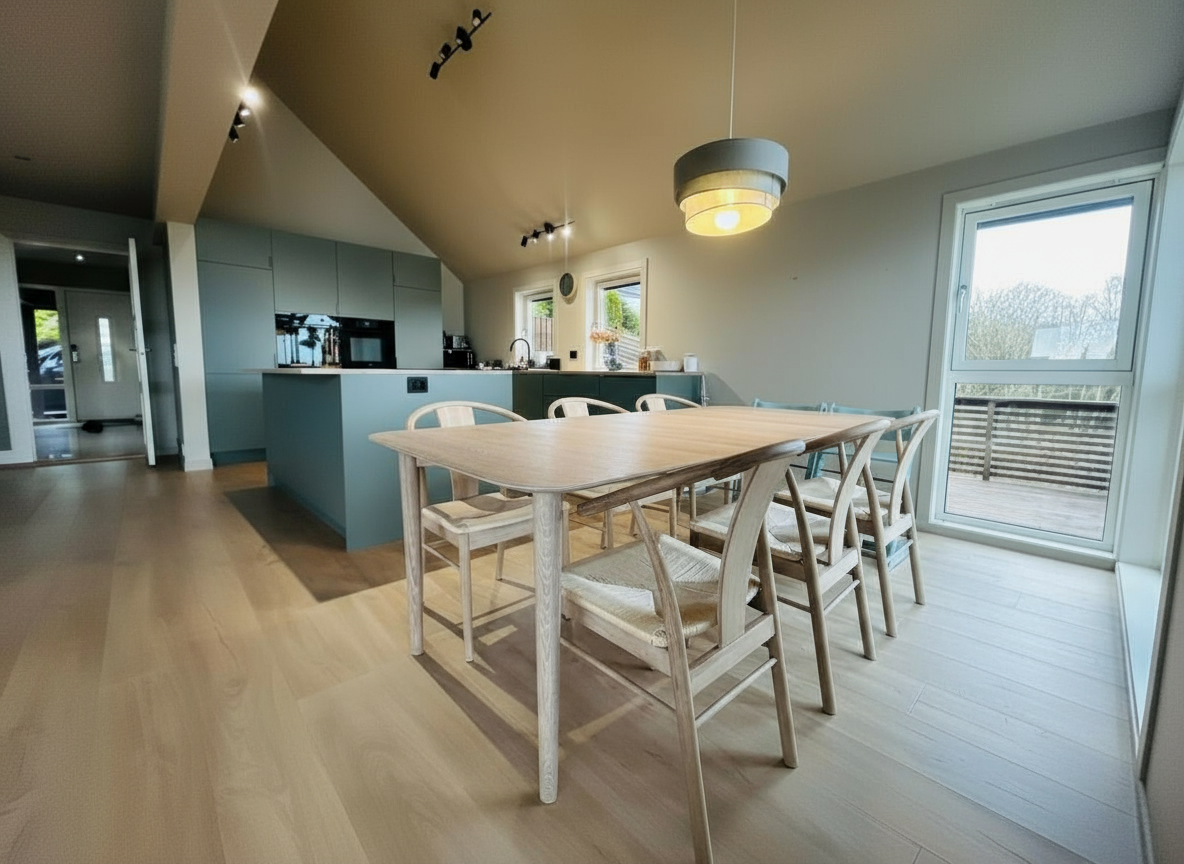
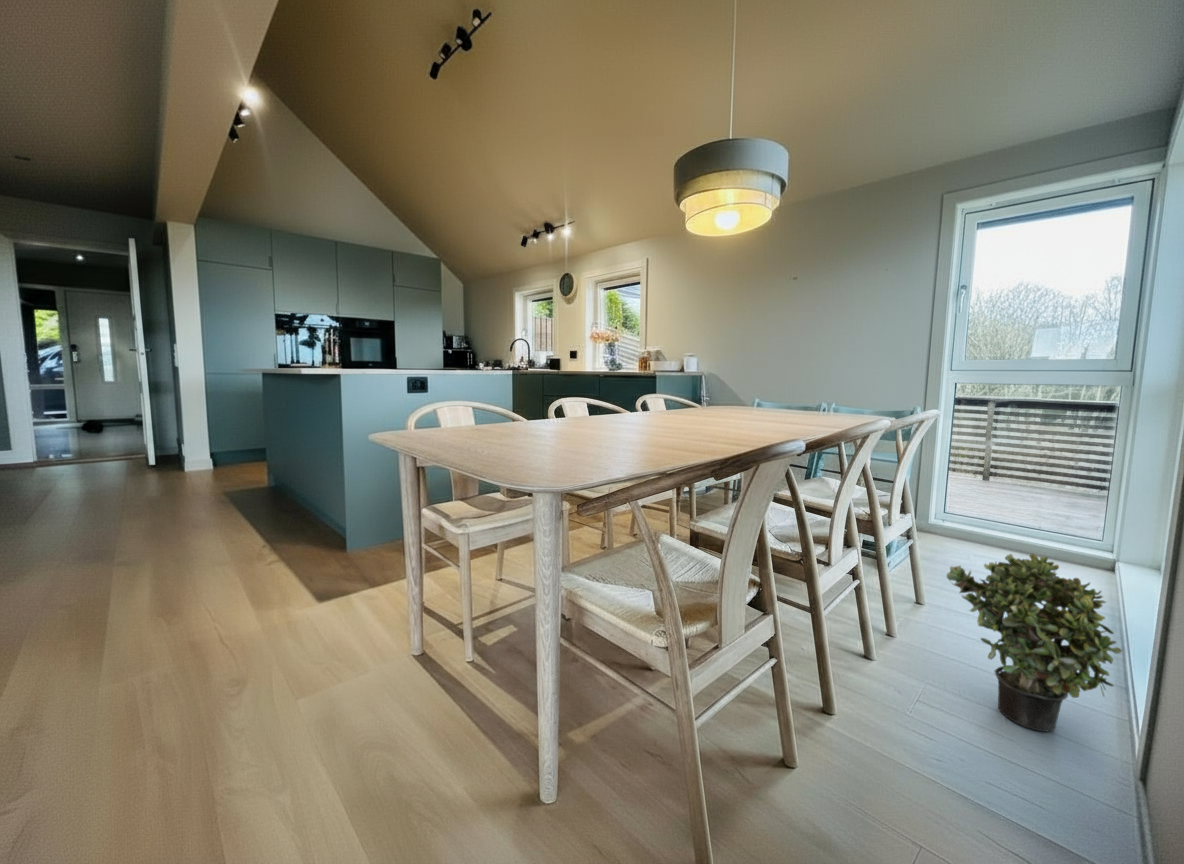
+ potted plant [945,552,1123,733]
